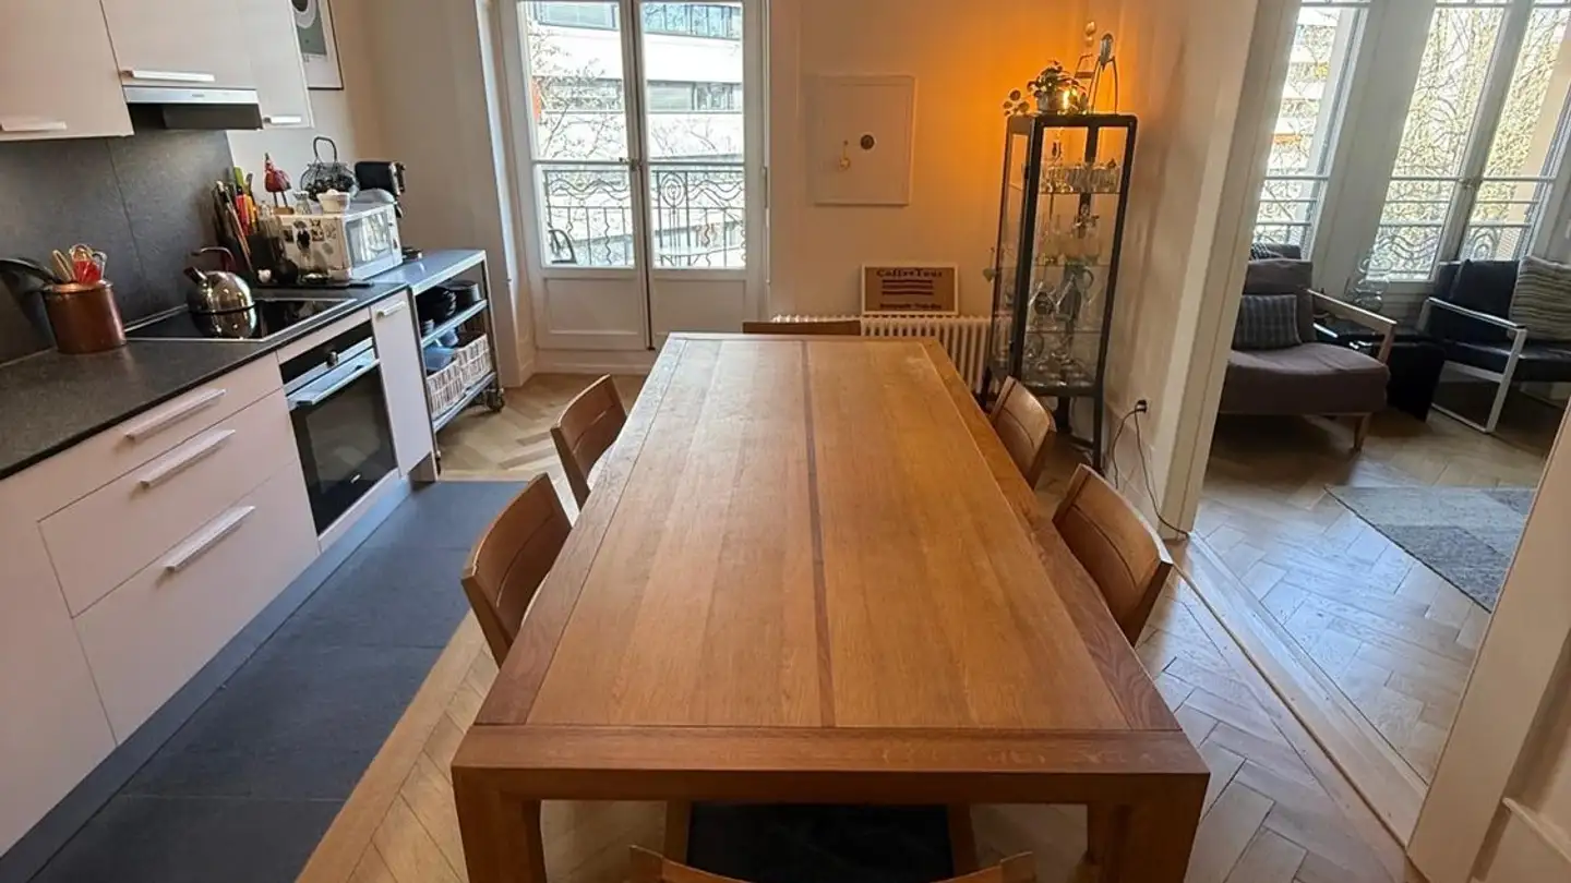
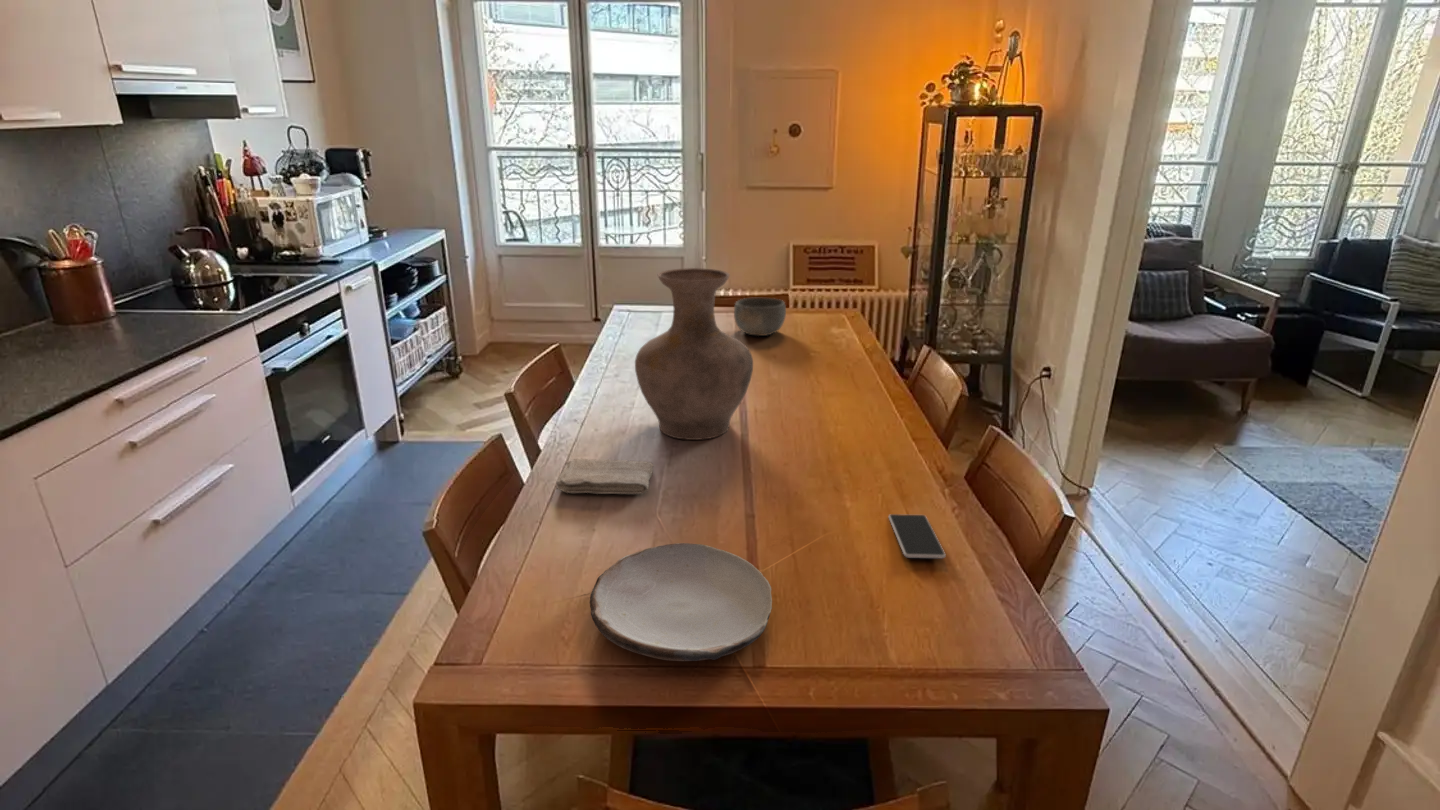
+ washcloth [555,458,654,495]
+ smartphone [888,513,947,559]
+ plate [589,542,773,662]
+ bowl [733,297,787,337]
+ vase [634,267,754,441]
